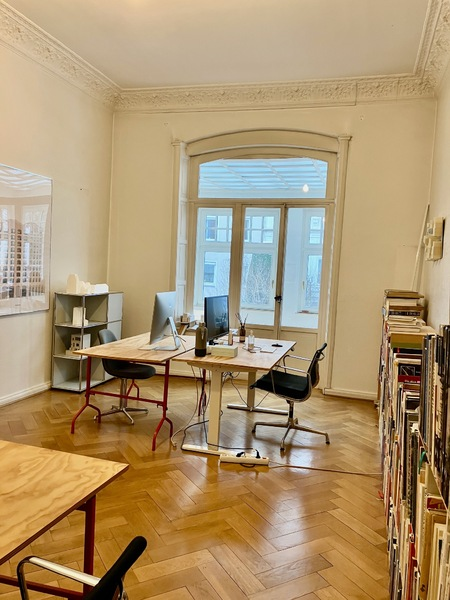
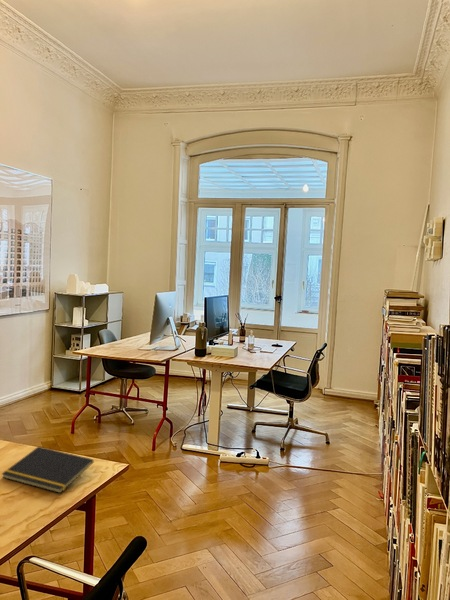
+ notepad [1,446,94,494]
